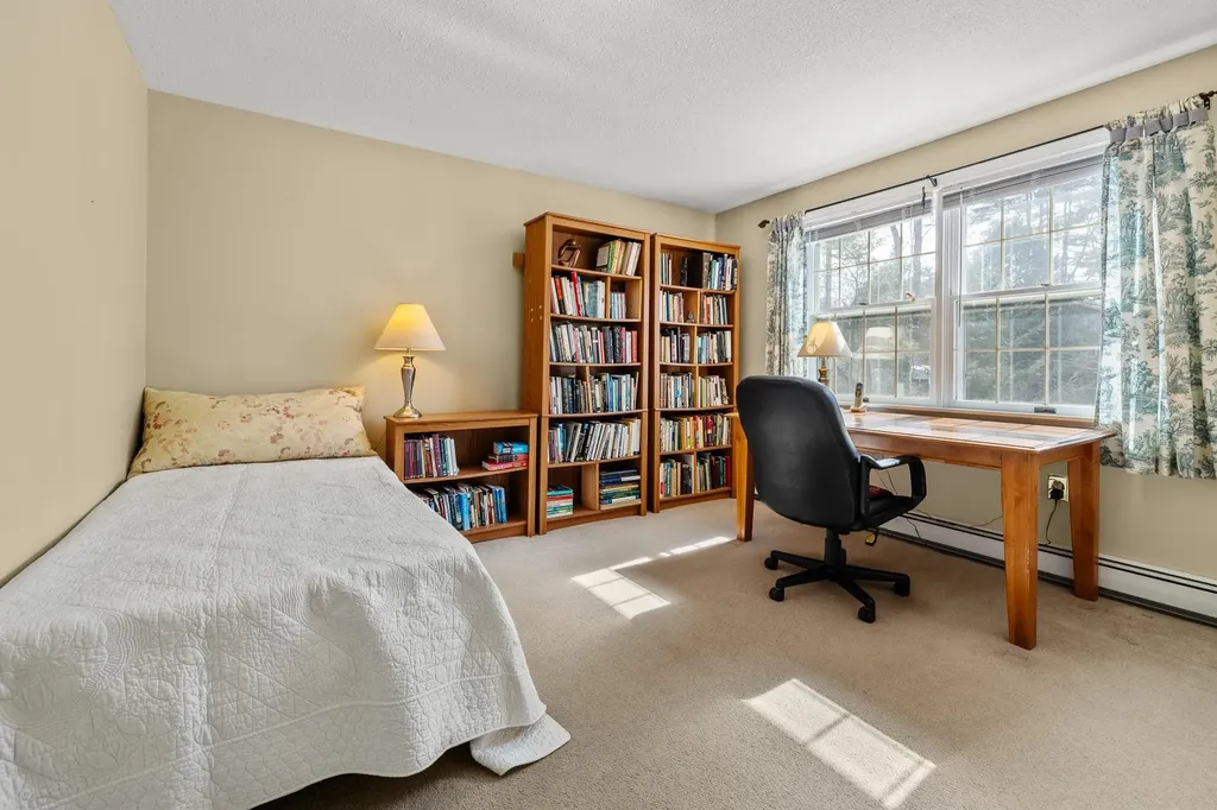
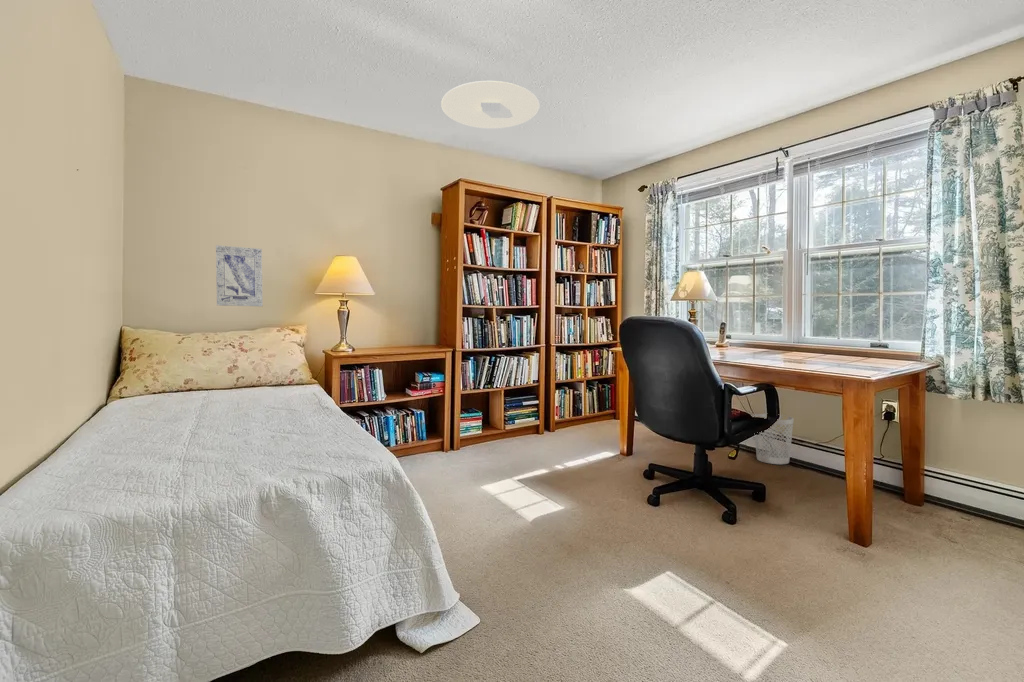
+ wastebasket [753,413,795,465]
+ ceiling light [440,80,540,130]
+ wall art [215,244,264,307]
